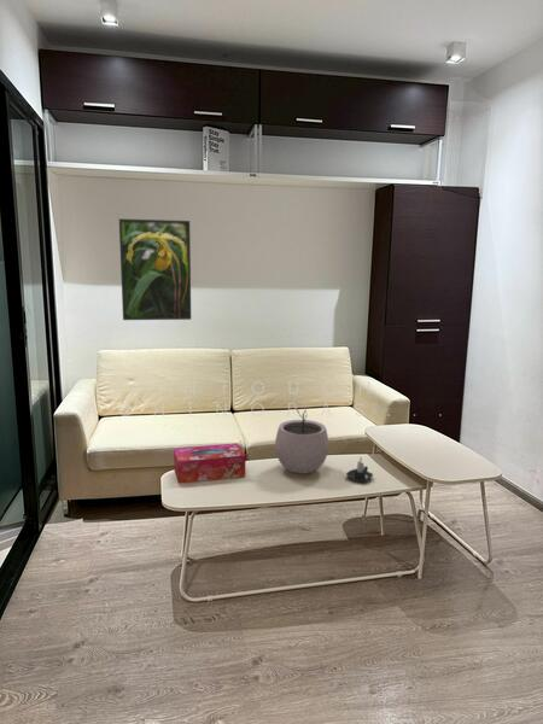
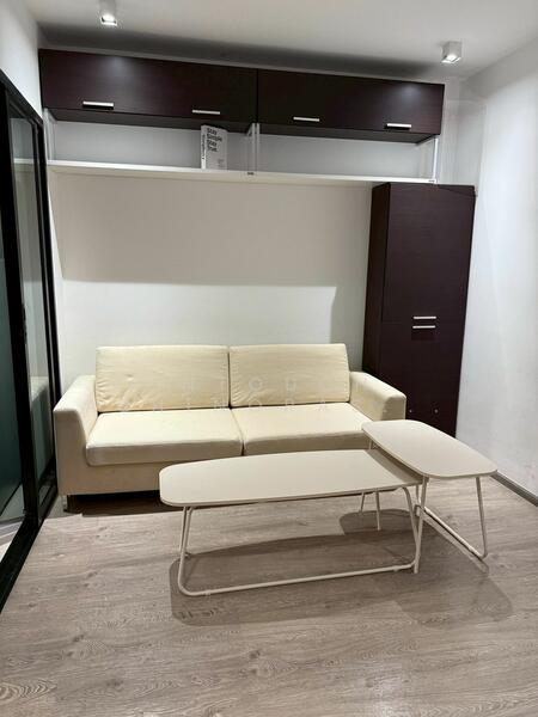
- plant pot [274,409,329,475]
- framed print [118,217,192,321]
- candle [345,456,374,484]
- tissue box [173,442,246,485]
